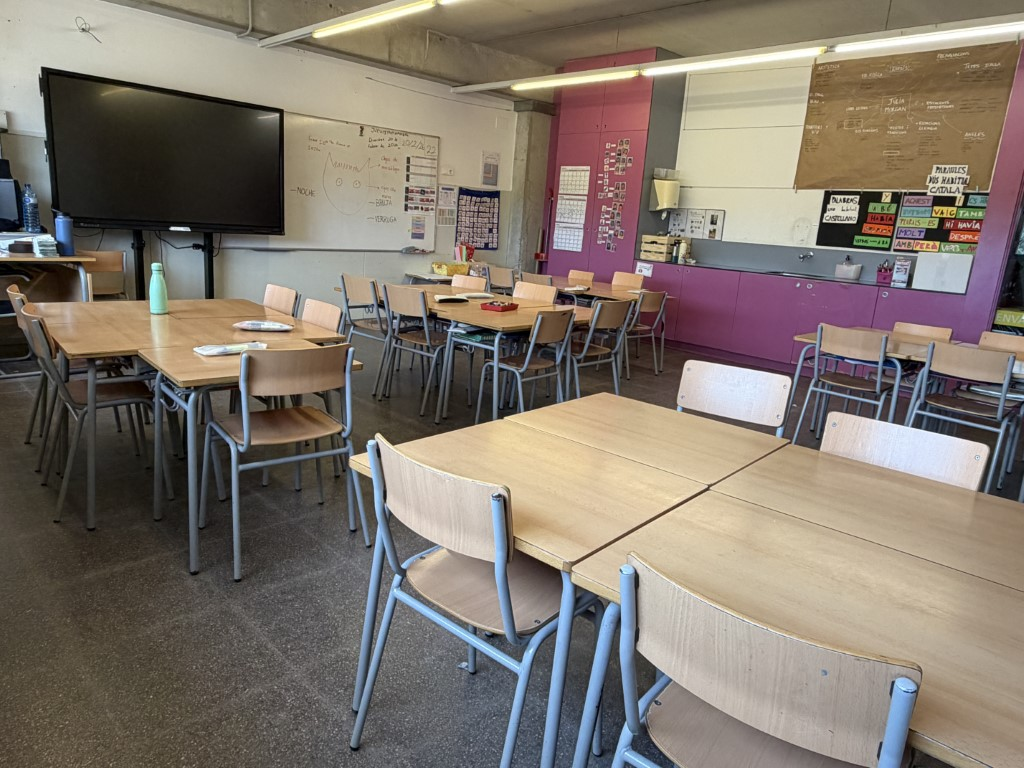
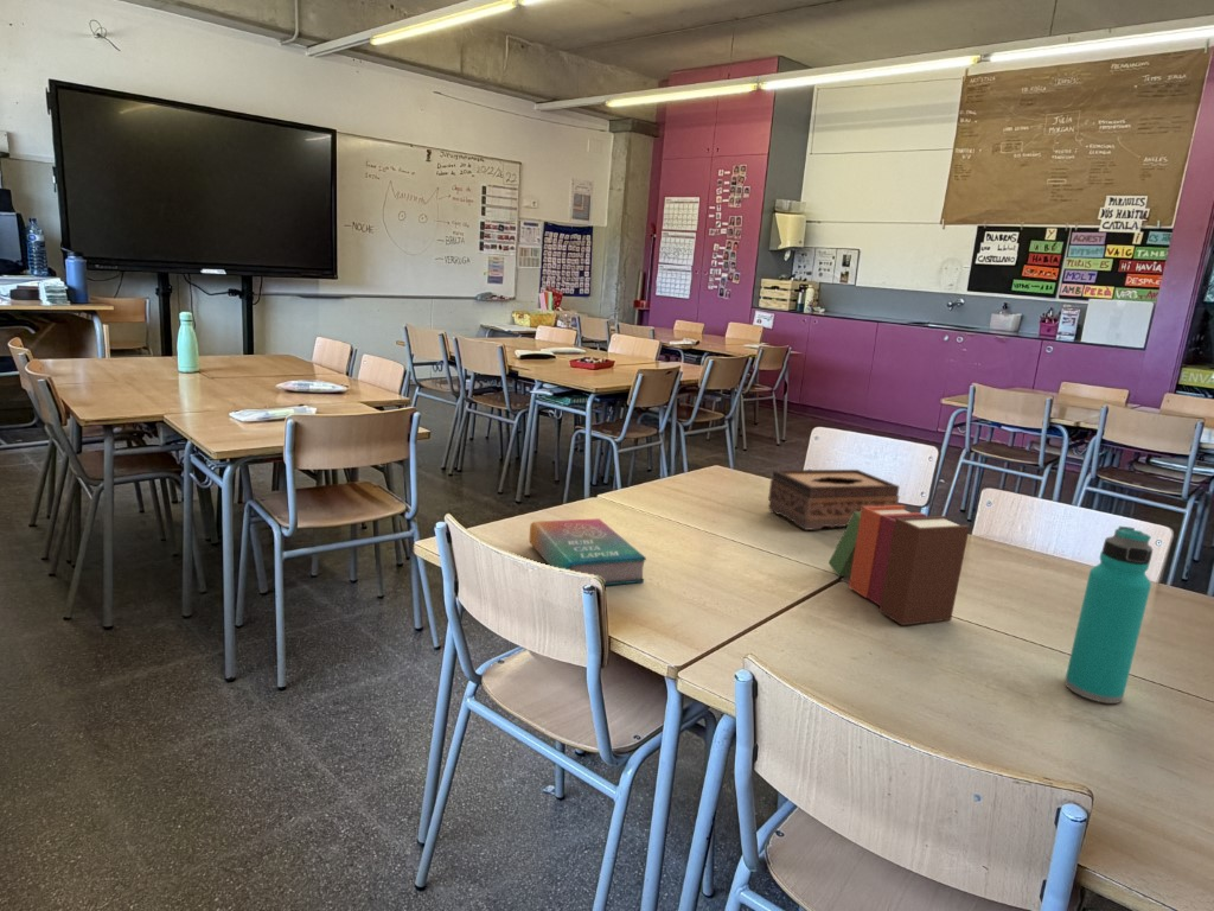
+ book [529,517,647,586]
+ water bottle [1063,525,1154,705]
+ books [828,504,971,626]
+ tissue box [767,469,901,531]
